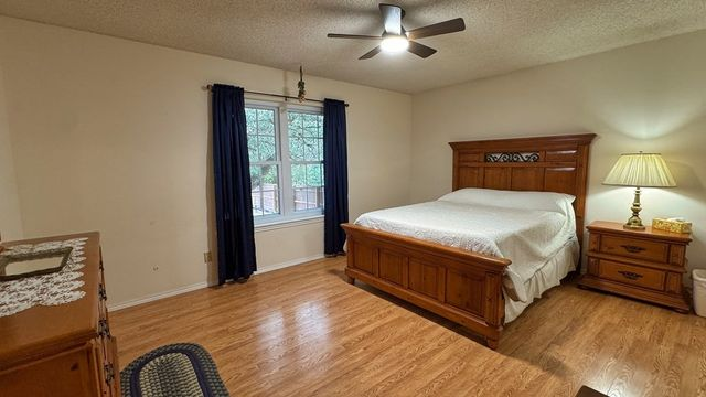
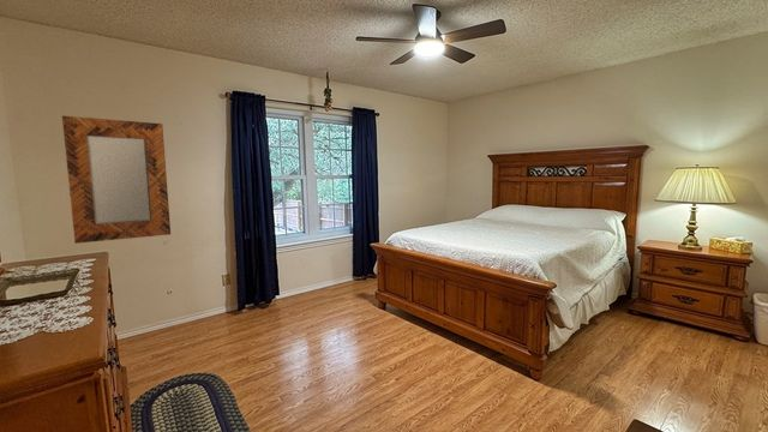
+ home mirror [61,115,172,245]
